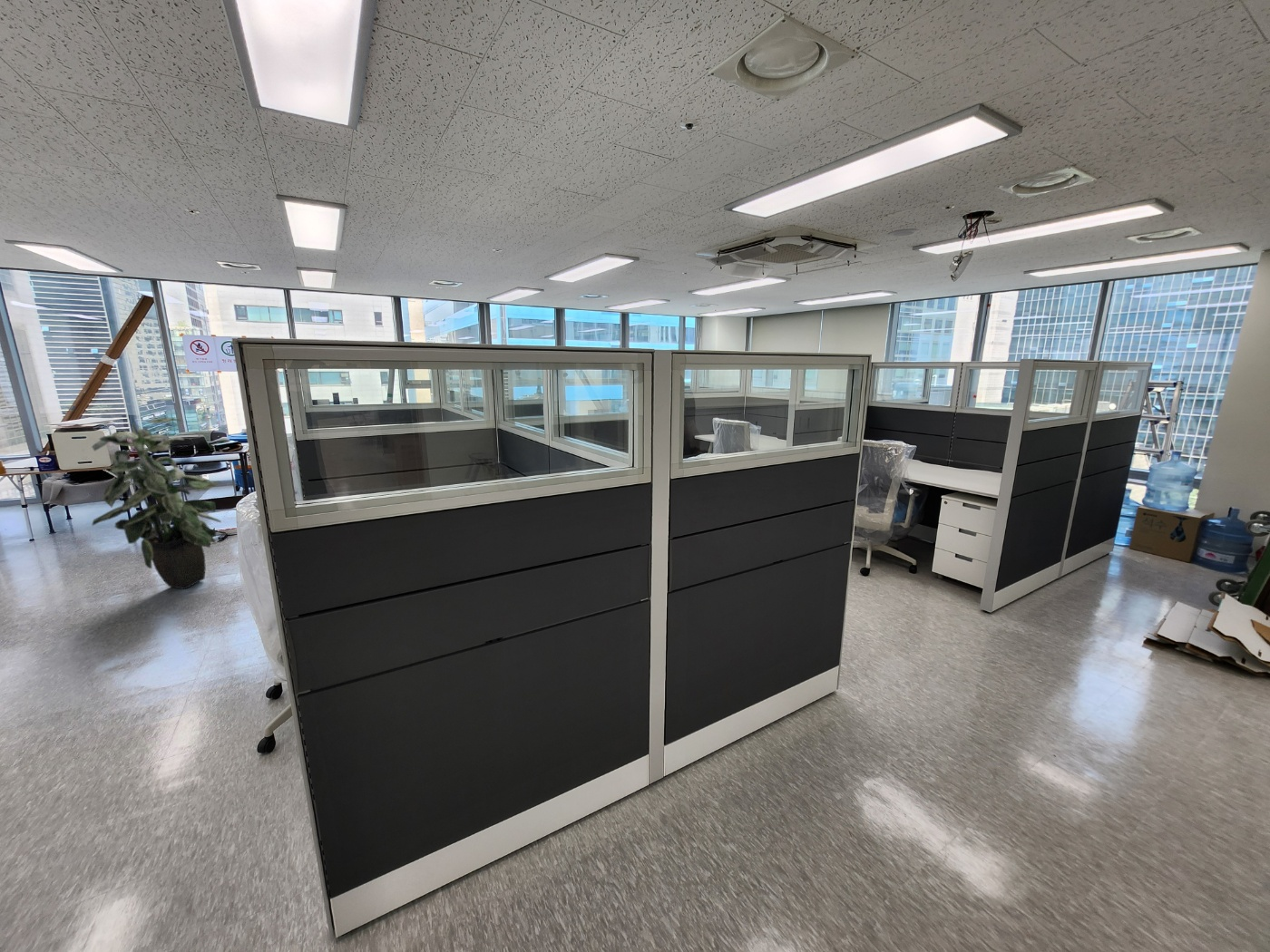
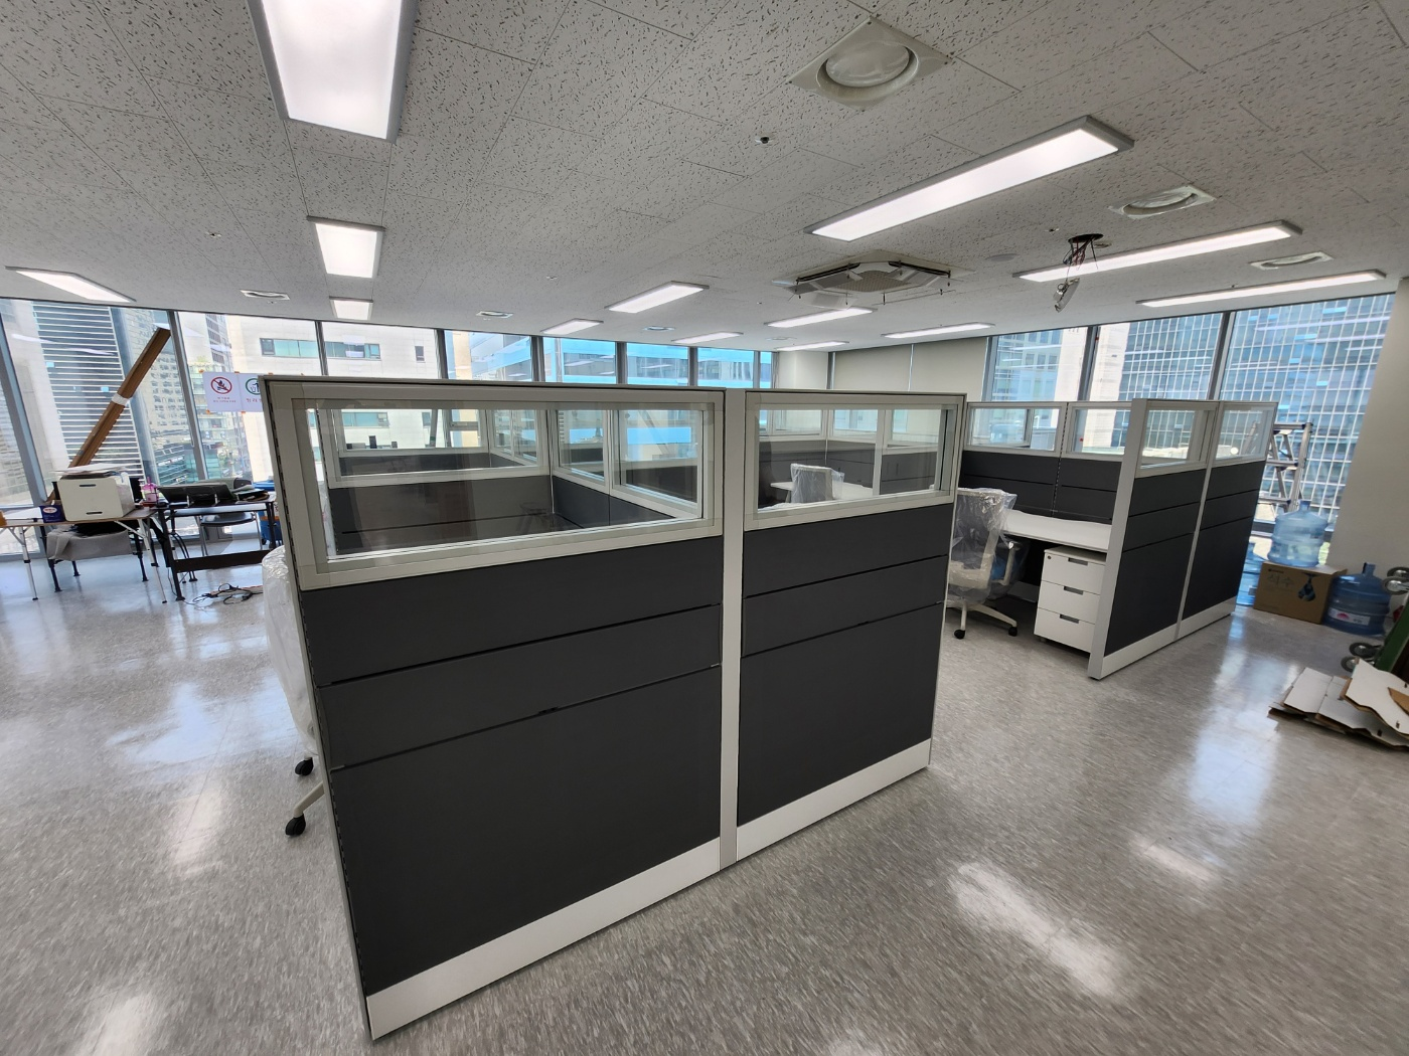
- indoor plant [91,417,222,590]
